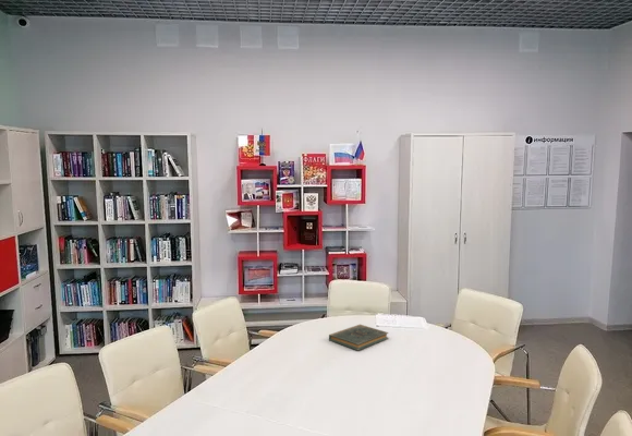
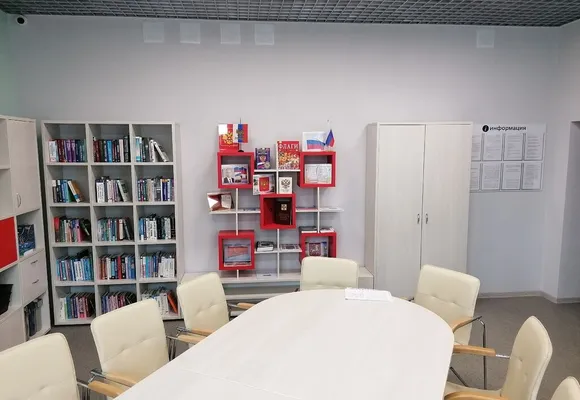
- book [328,324,389,351]
